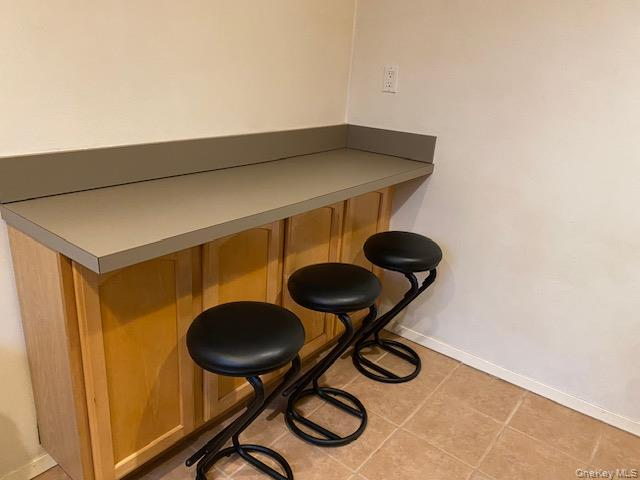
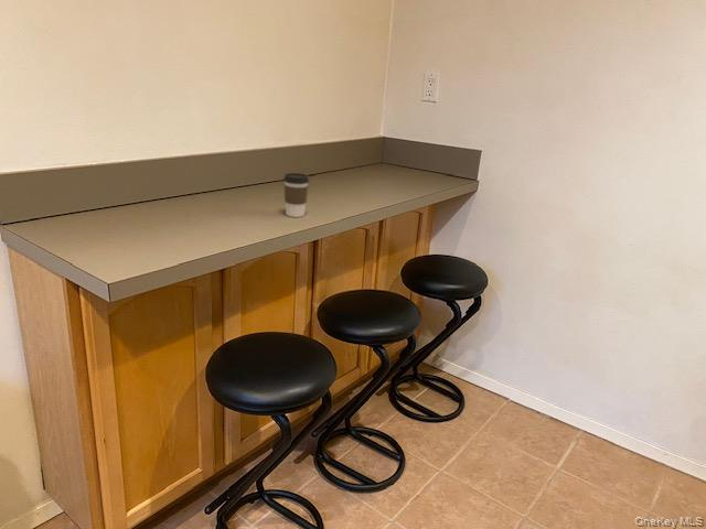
+ coffee cup [282,172,310,218]
